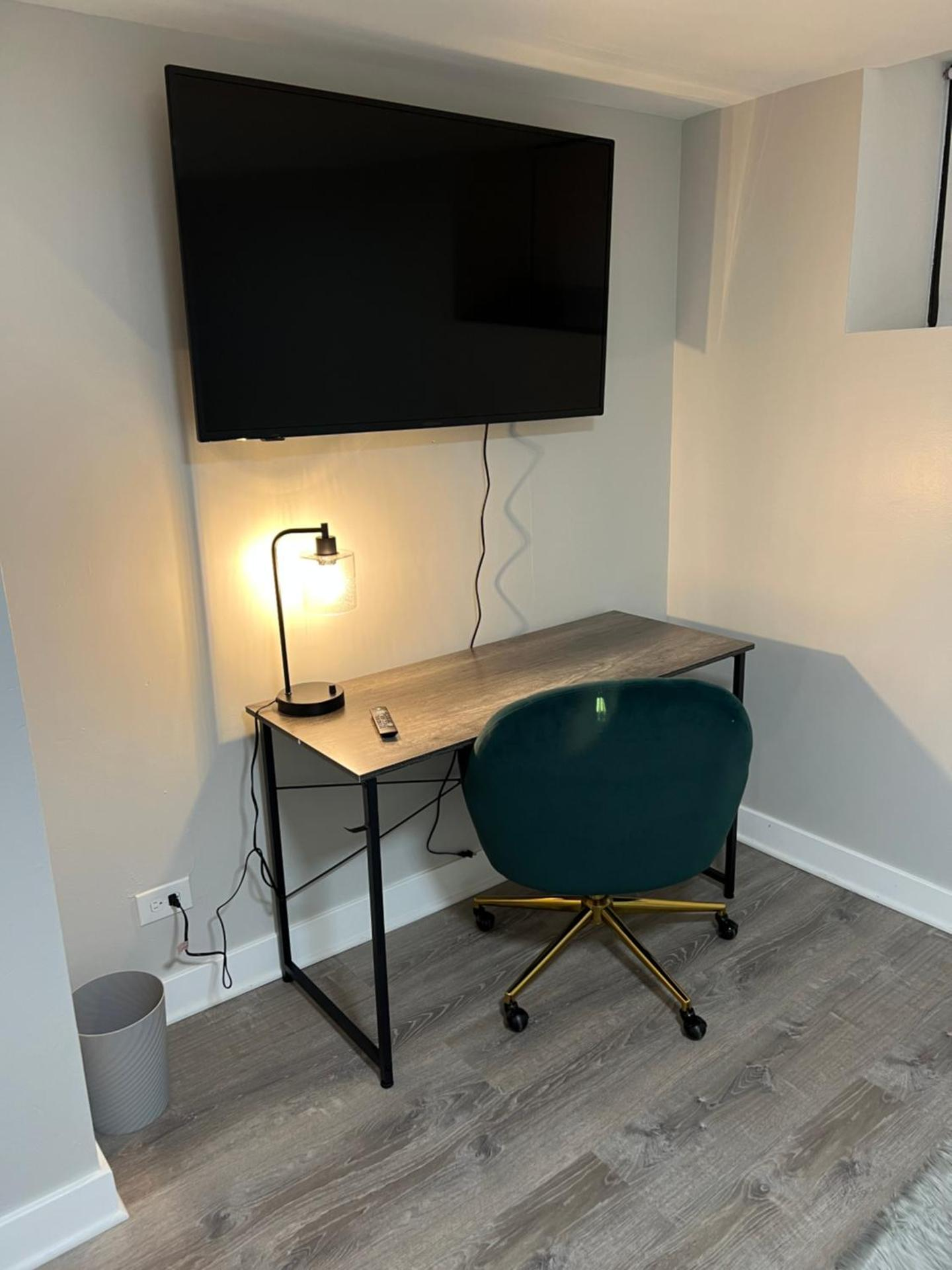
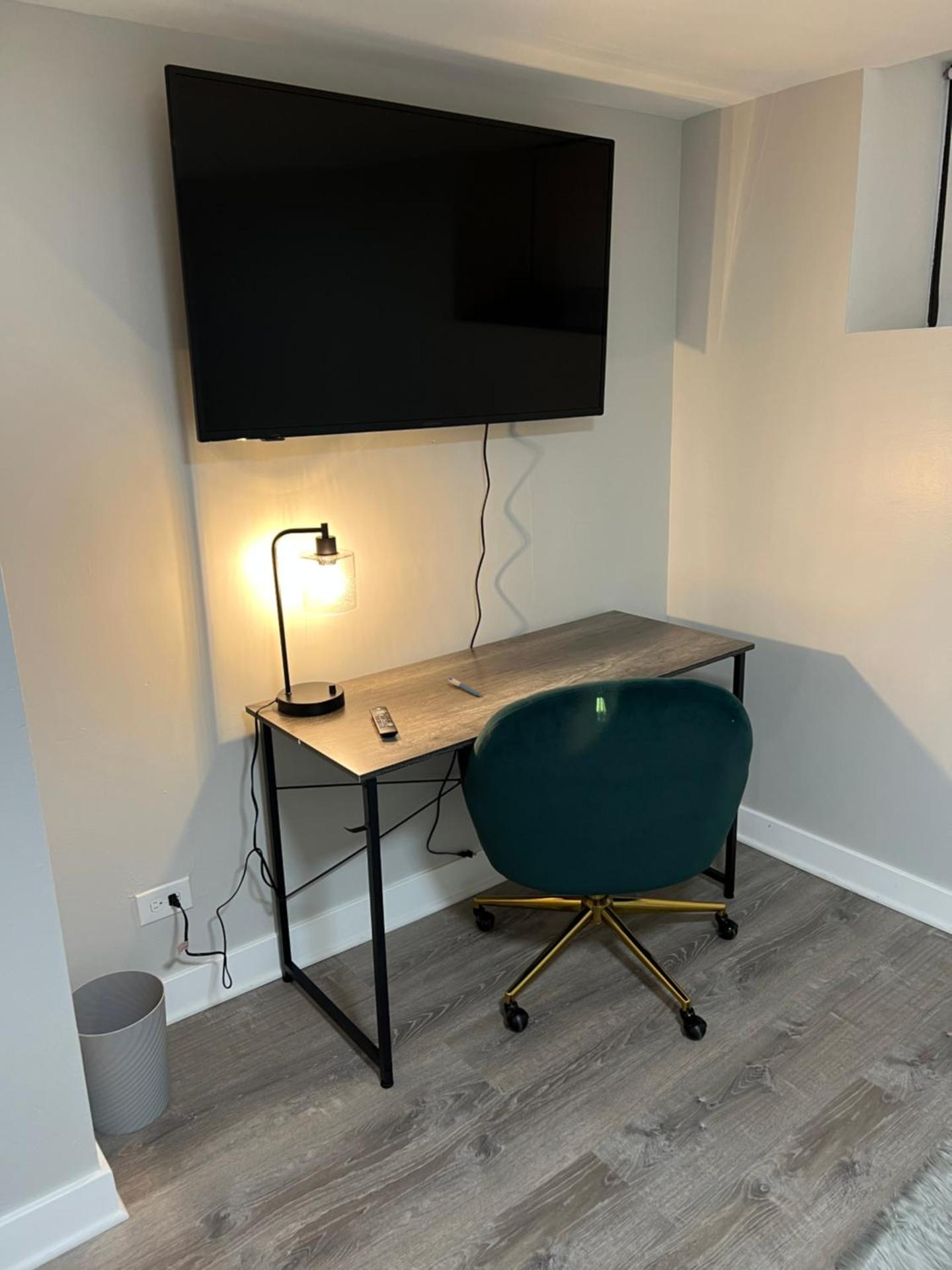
+ pen [447,676,481,697]
